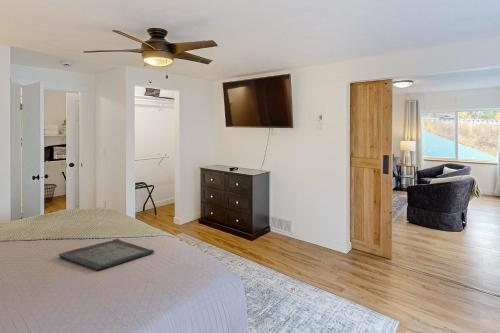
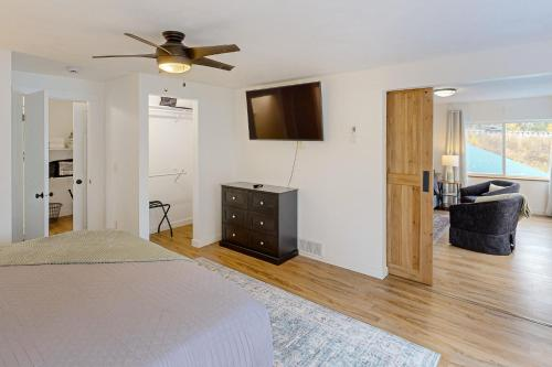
- serving tray [57,238,155,271]
